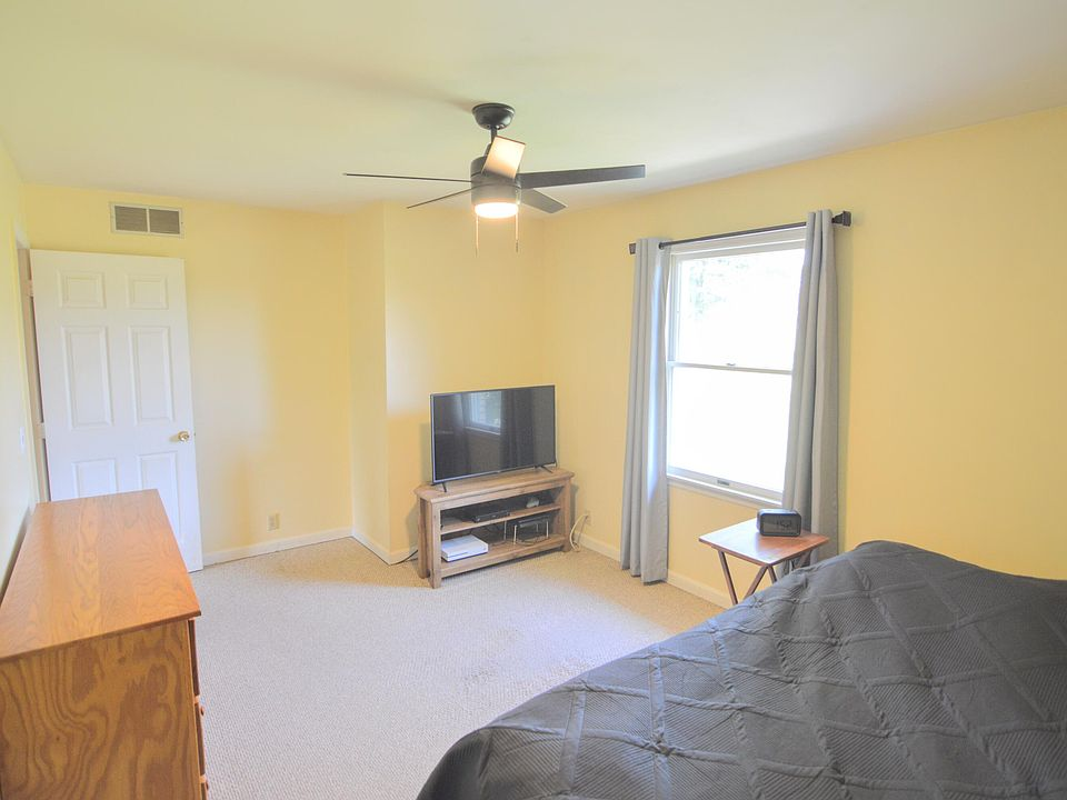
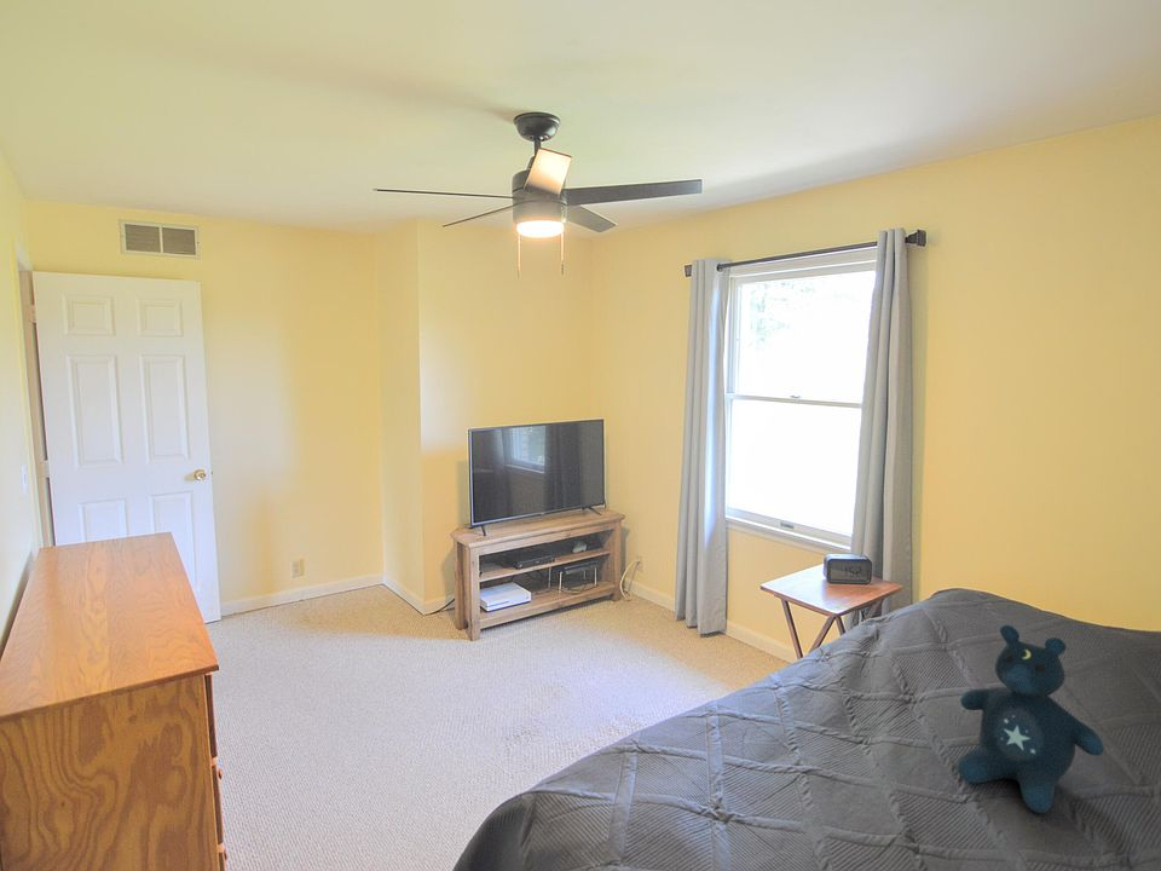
+ stuffed bear [957,624,1105,814]
